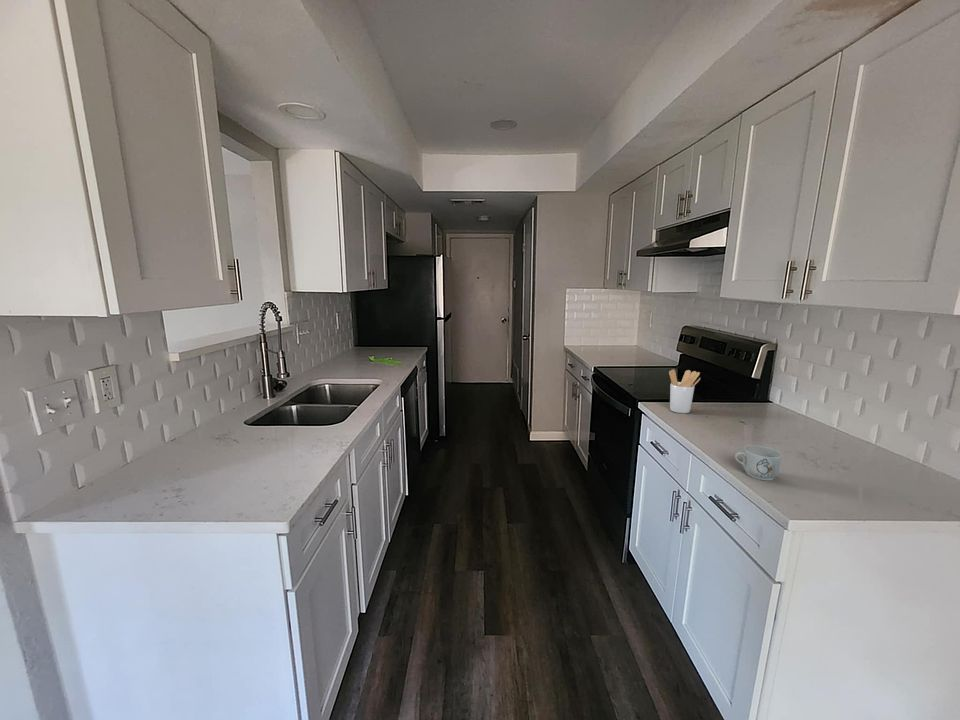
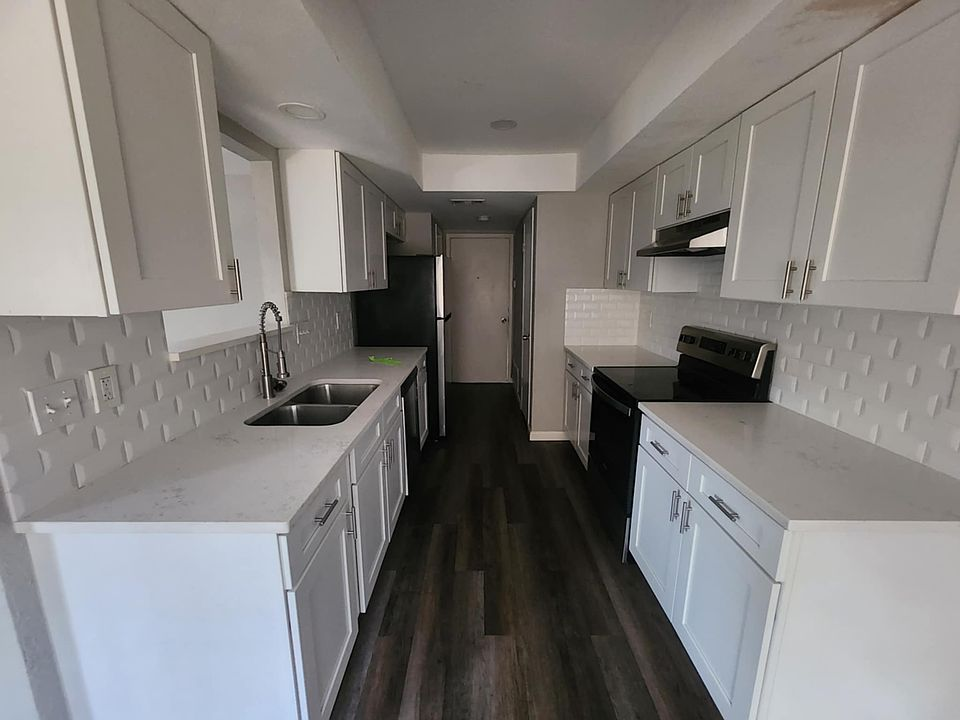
- mug [734,444,783,481]
- utensil holder [668,368,701,414]
